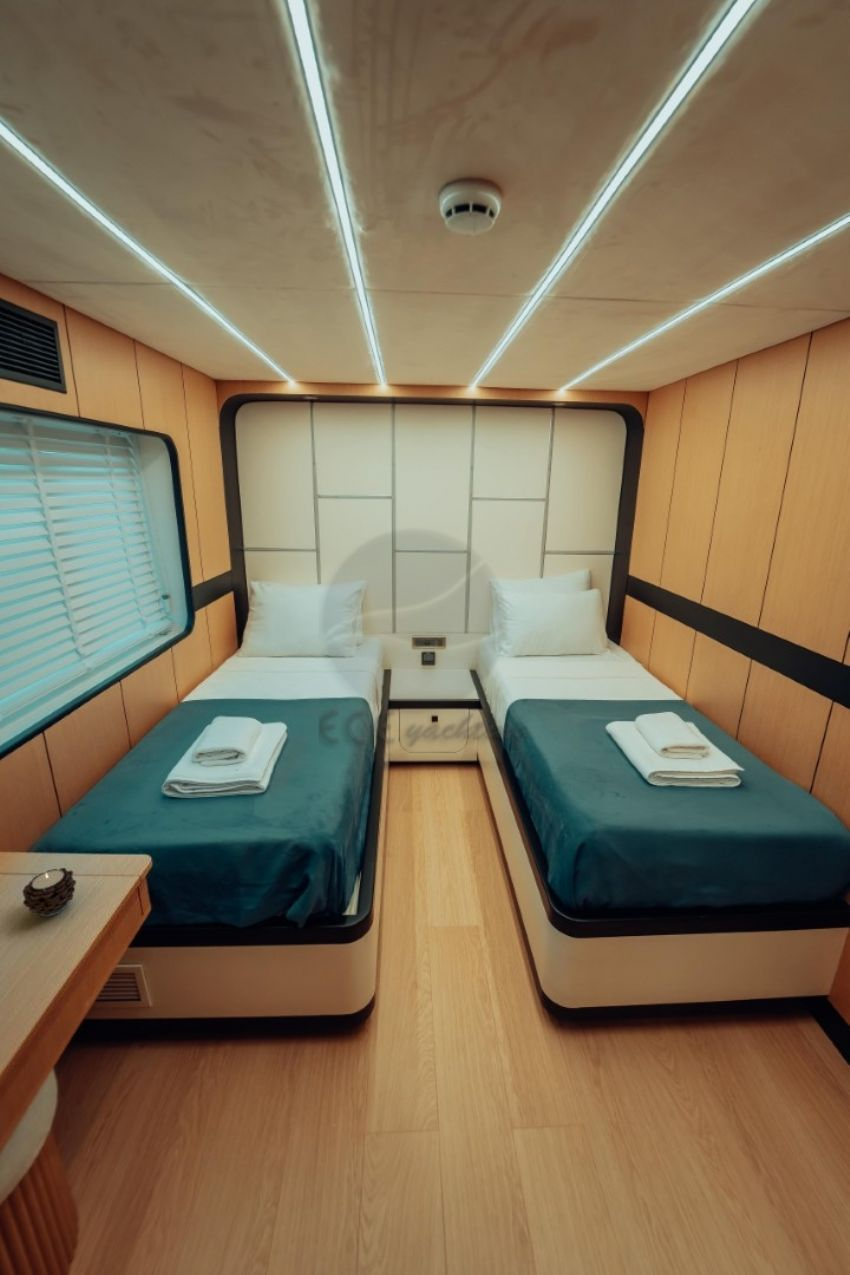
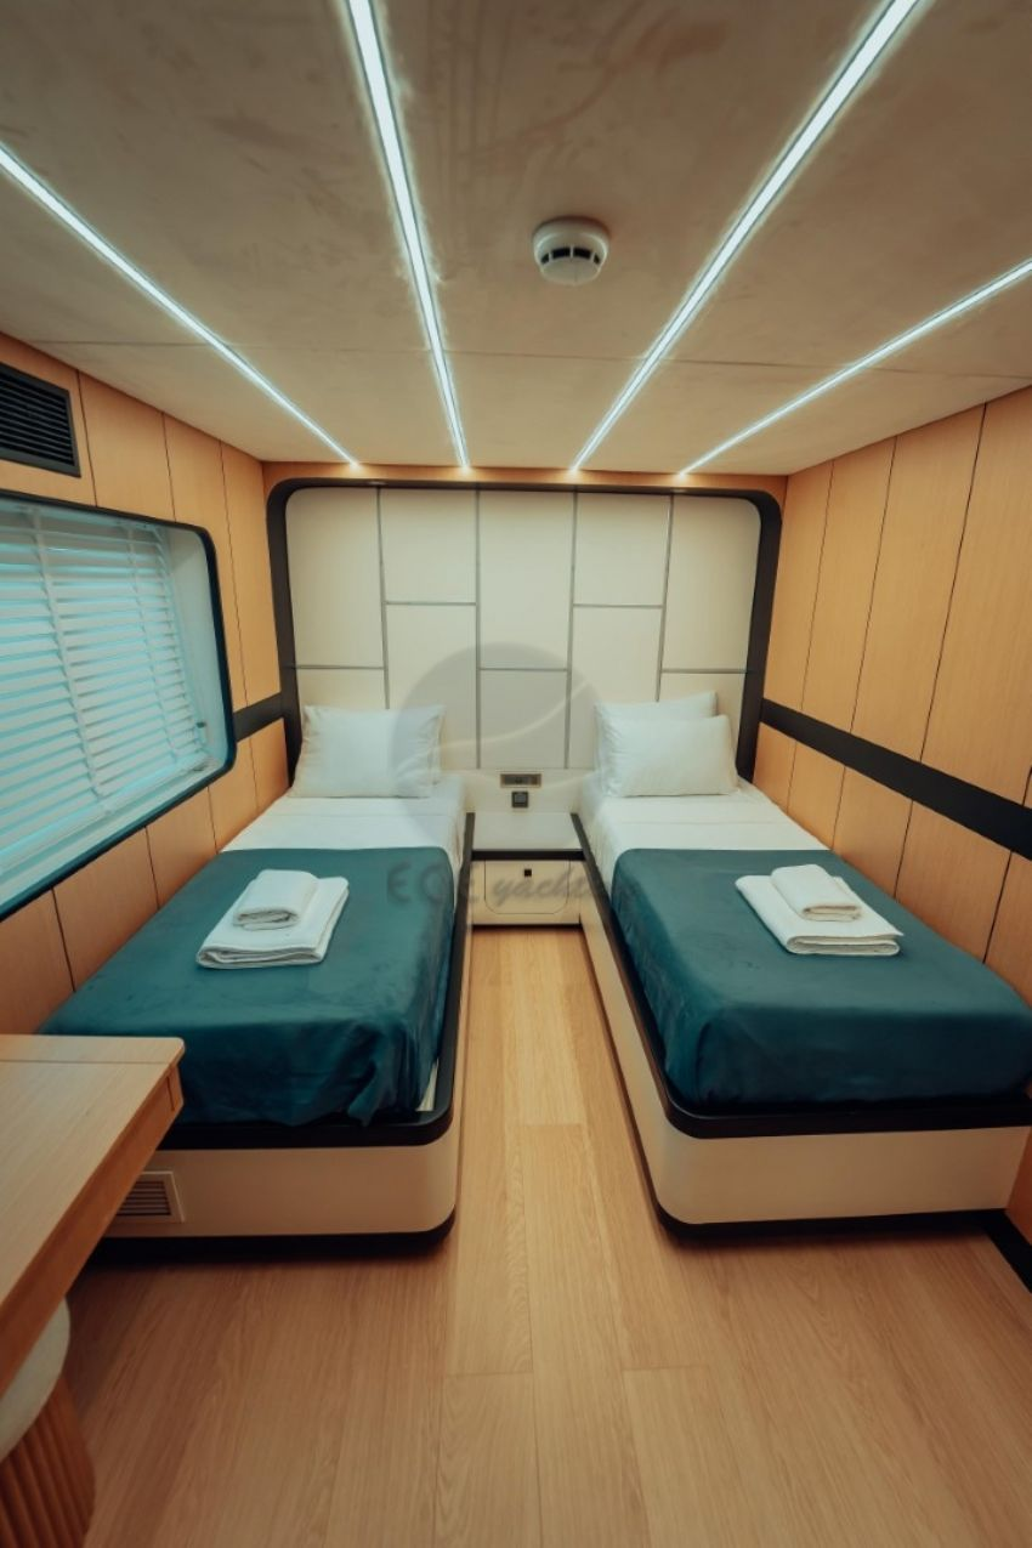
- candle [21,867,77,917]
